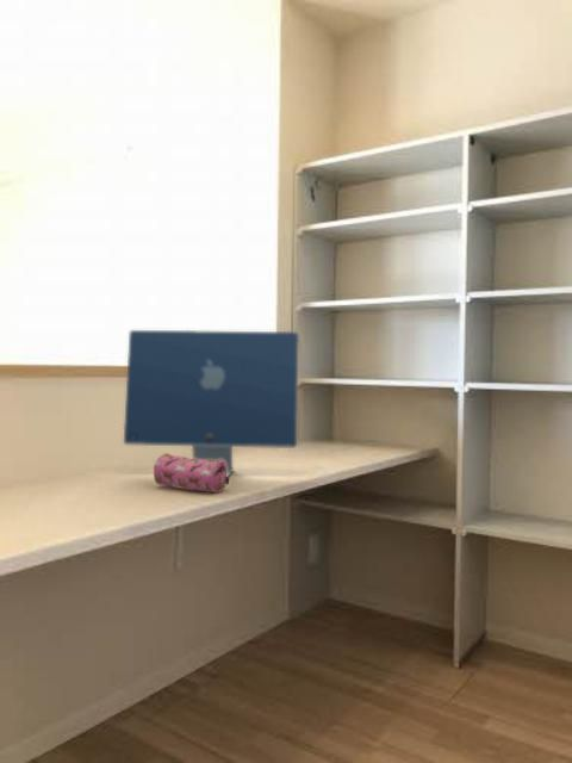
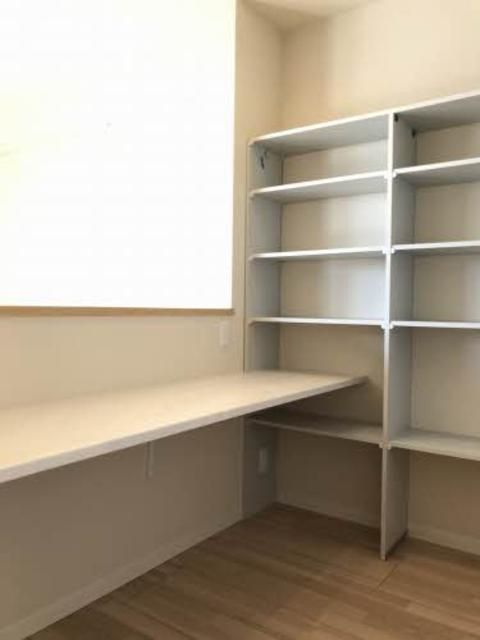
- computer monitor [123,329,300,477]
- pencil case [153,452,230,494]
